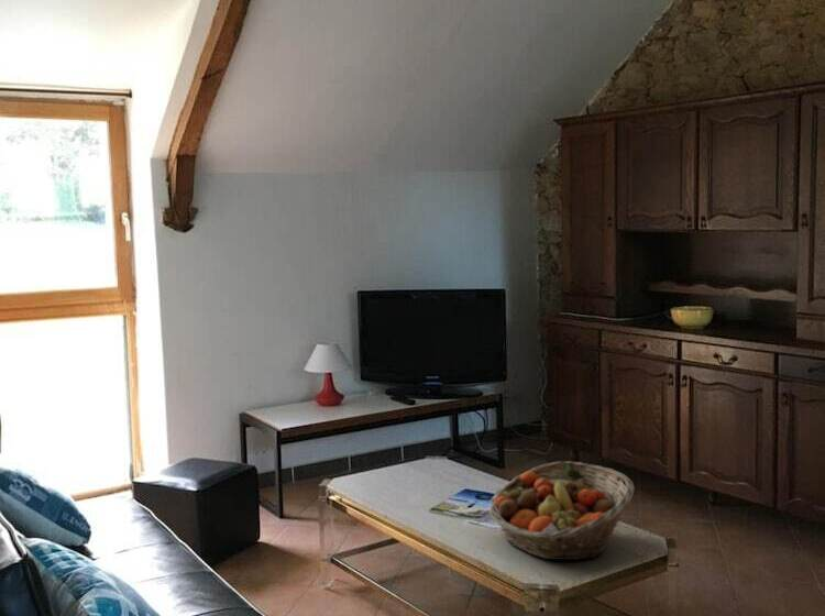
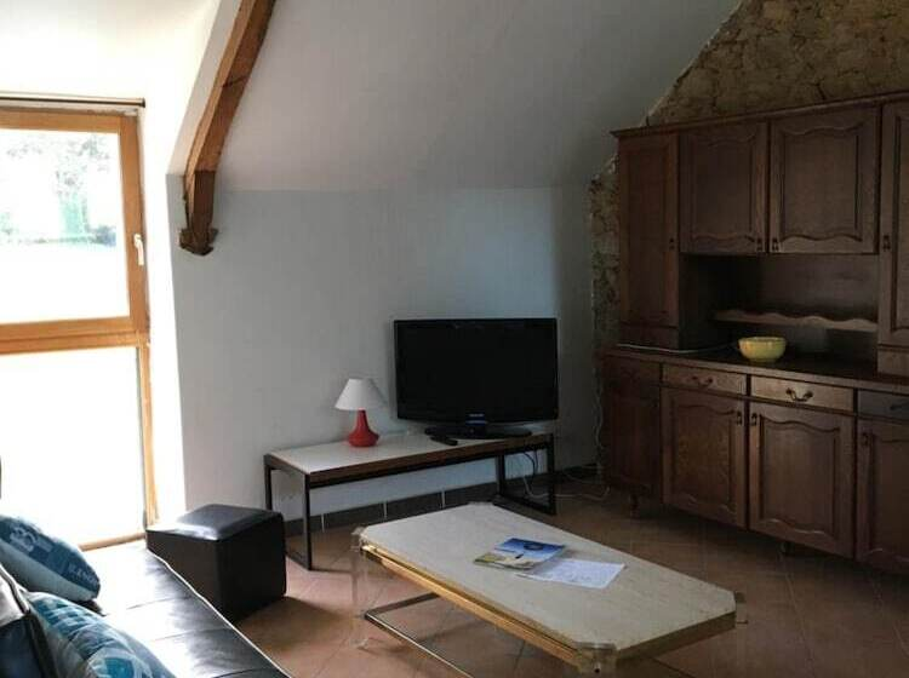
- fruit basket [487,460,636,561]
